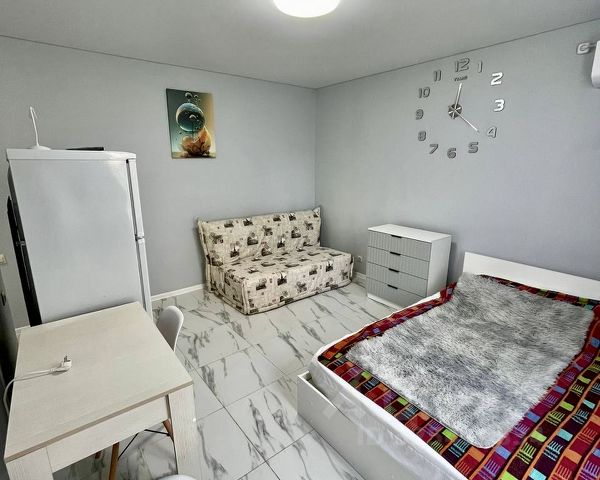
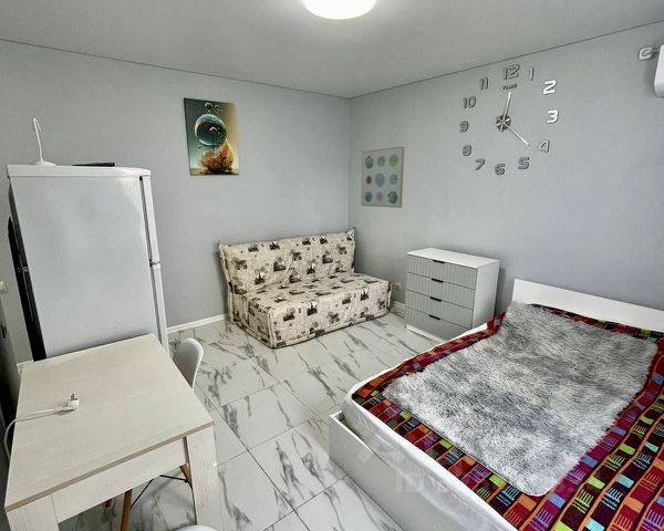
+ wall art [361,145,405,209]
